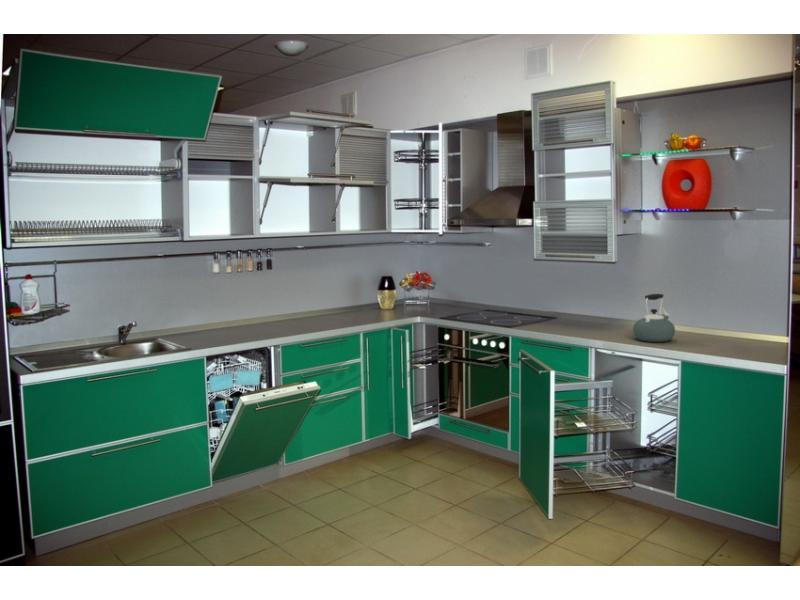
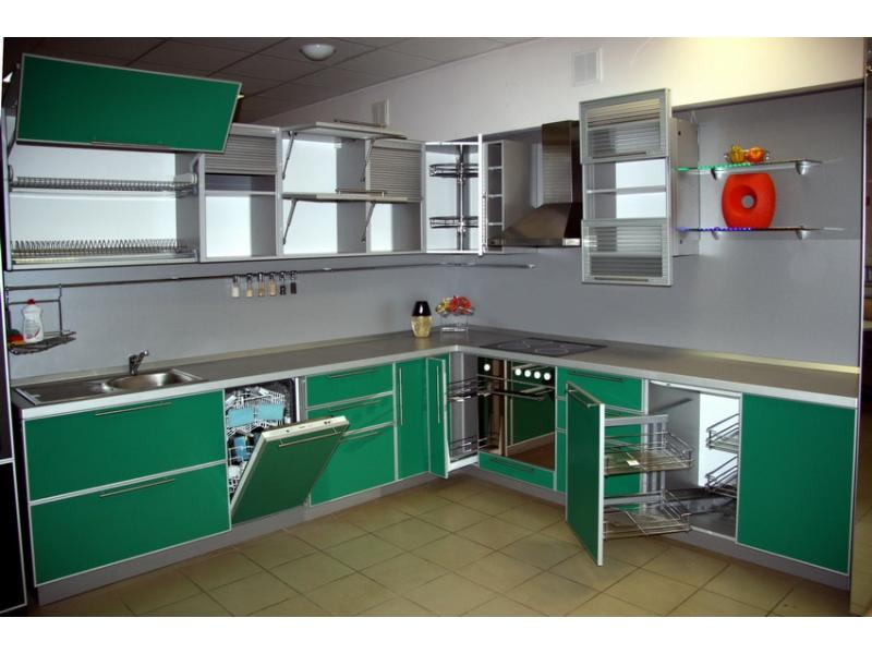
- kettle [632,293,676,343]
